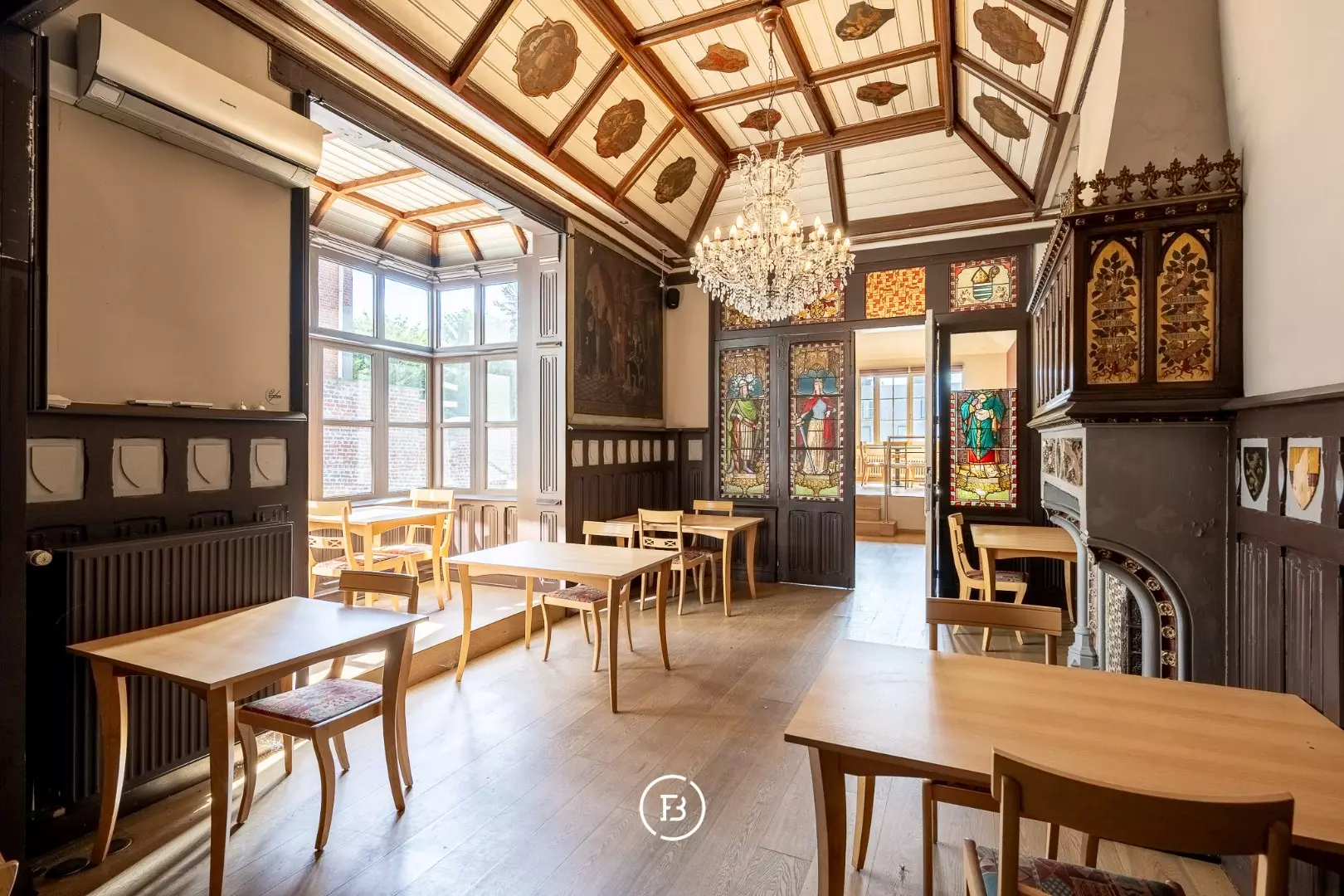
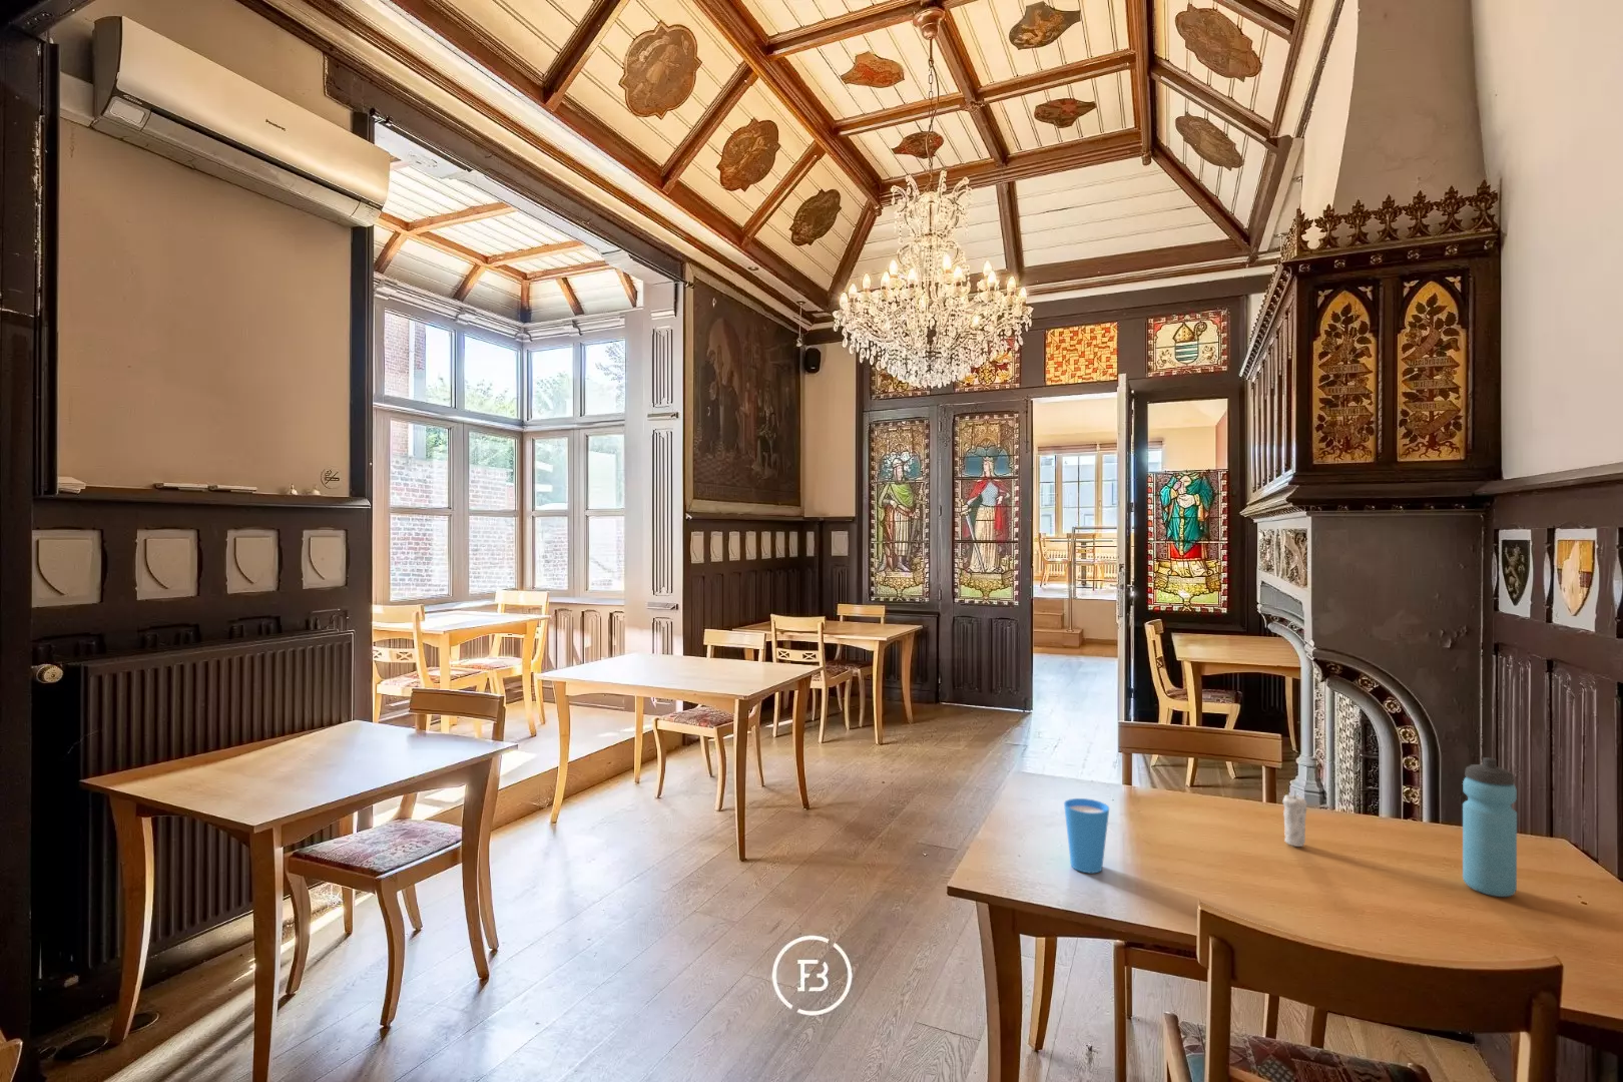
+ candle [1281,791,1308,848]
+ cup [1063,797,1110,873]
+ water bottle [1461,756,1518,897]
